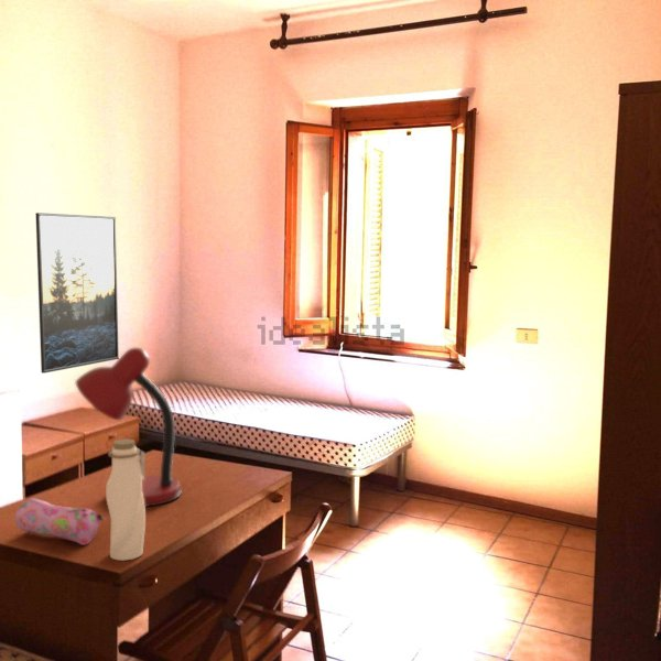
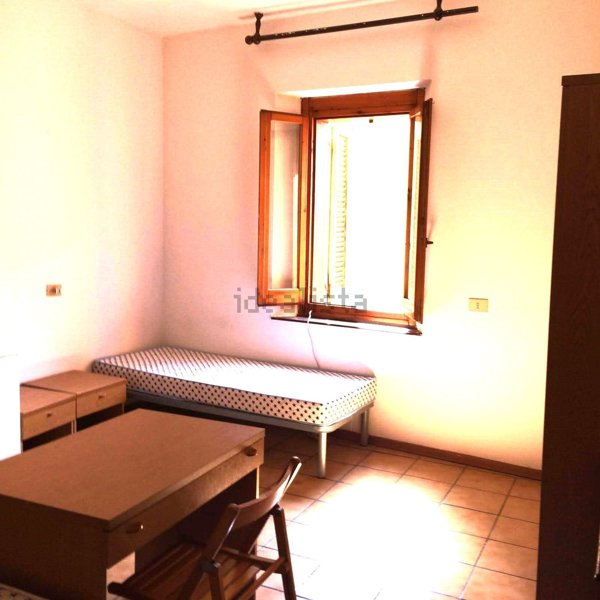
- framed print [34,212,120,375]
- pencil case [14,497,105,546]
- desk lamp [75,346,182,508]
- water bottle [105,437,147,562]
